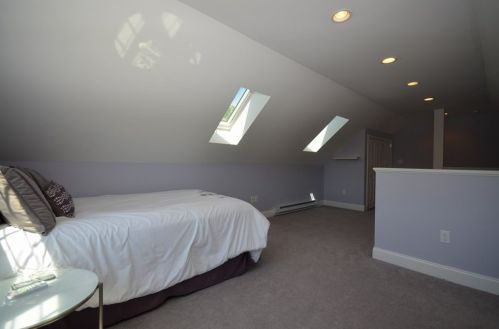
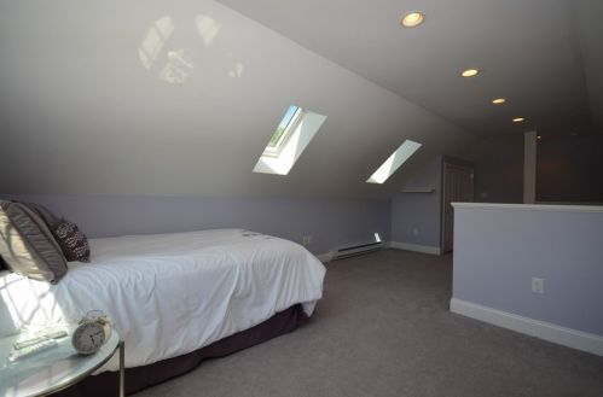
+ alarm clock [70,309,112,356]
